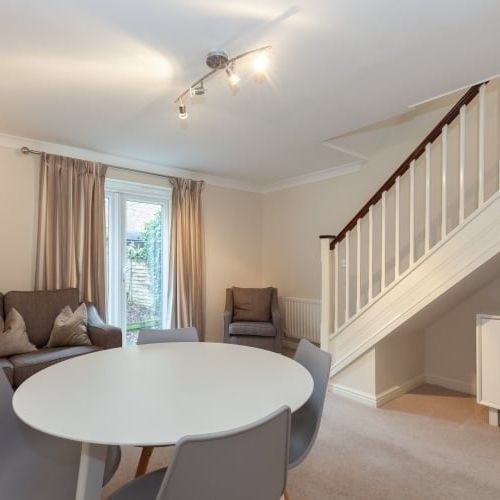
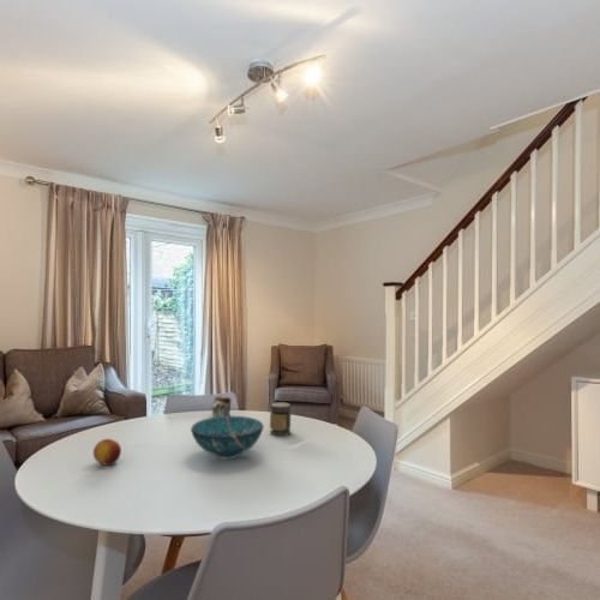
+ fruit [92,438,122,467]
+ jar [269,401,292,437]
+ mug [210,395,233,418]
+ decorative bowl [190,415,265,460]
